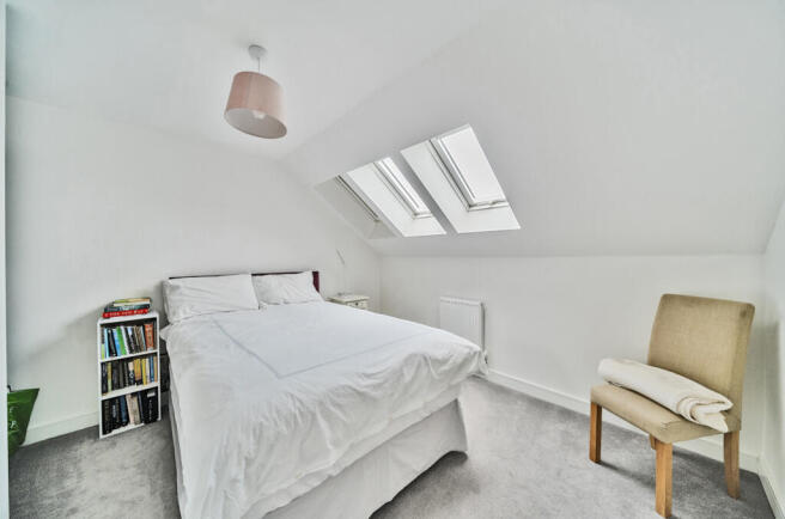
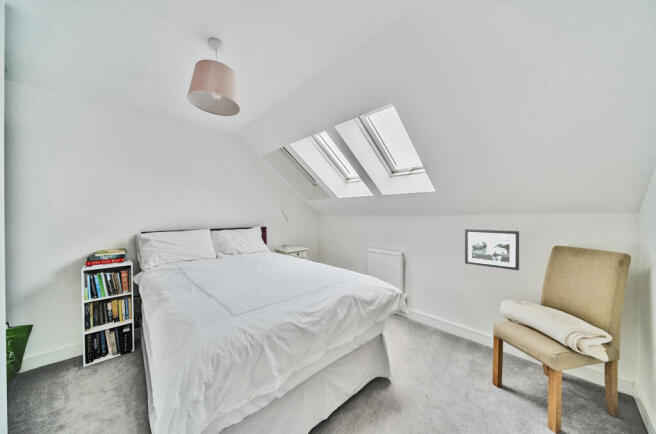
+ picture frame [464,228,520,271]
